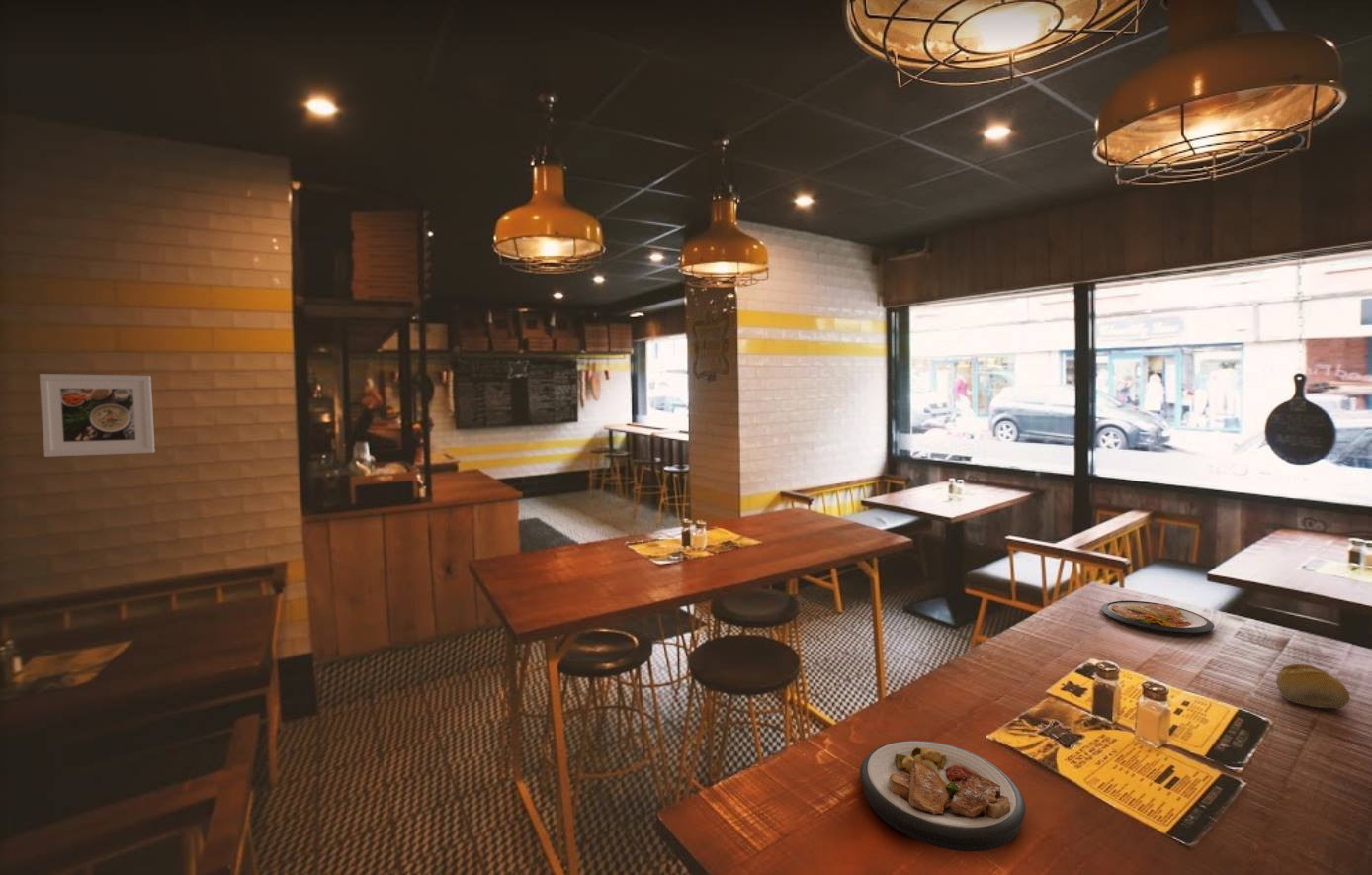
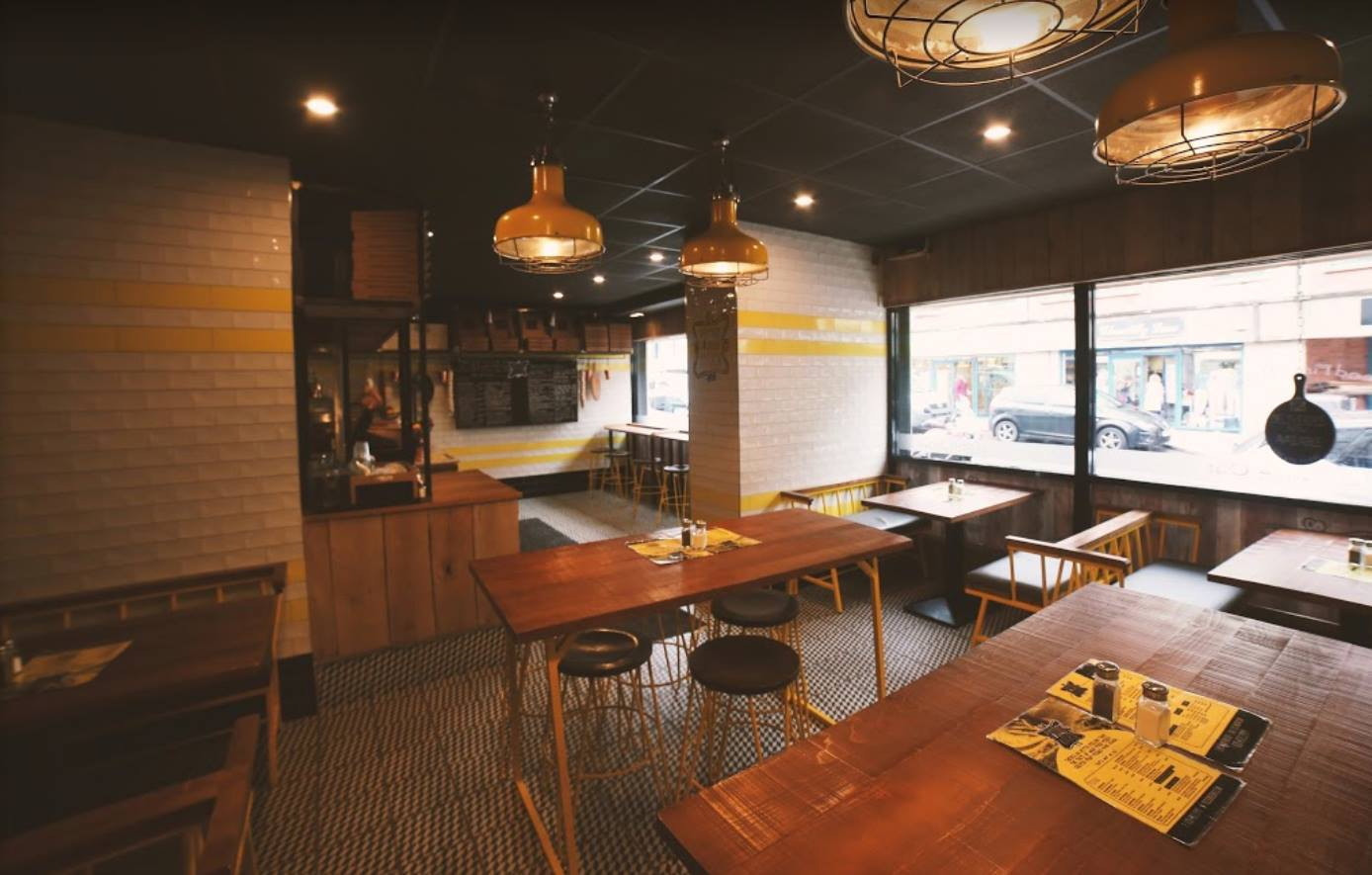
- bread roll [1275,663,1351,709]
- dish [1100,600,1215,635]
- plate [859,740,1026,852]
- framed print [39,373,156,458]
